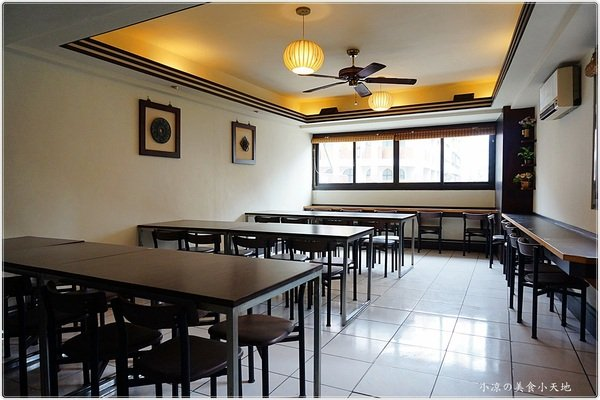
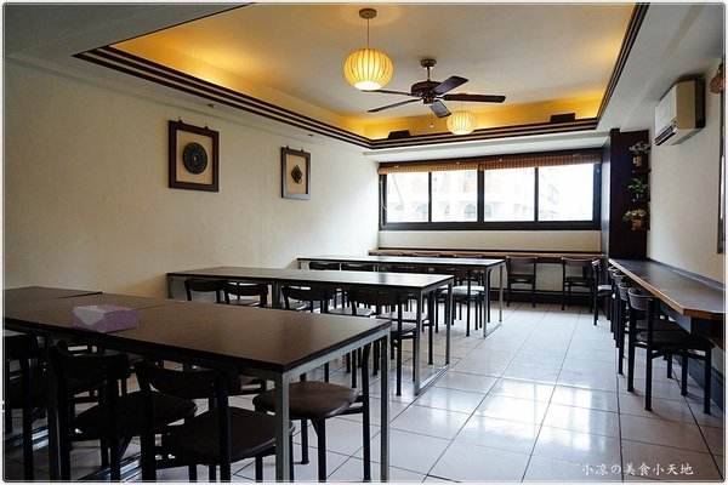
+ tissue box [73,303,140,333]
